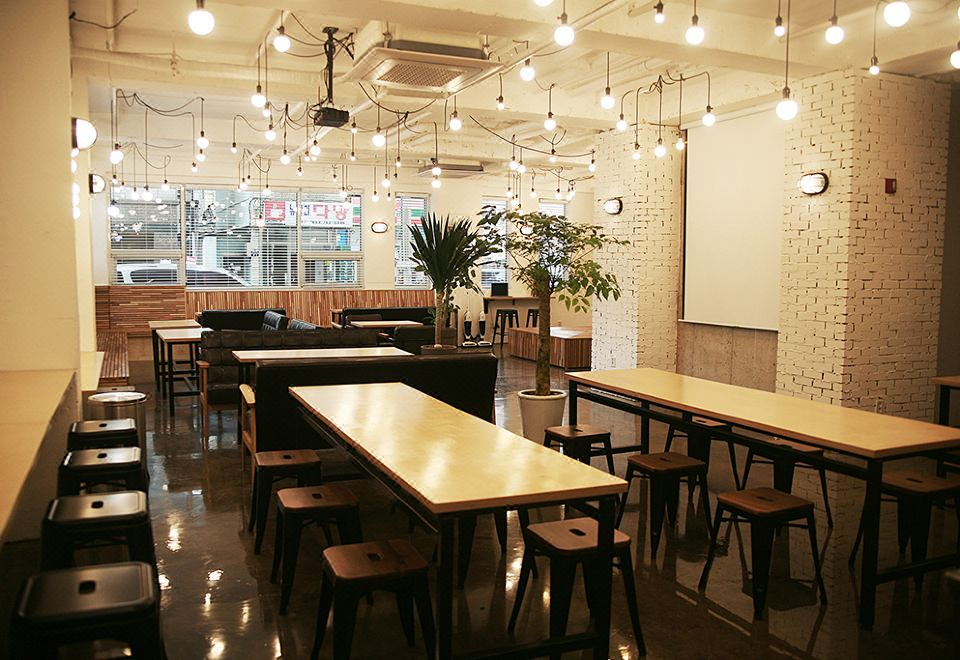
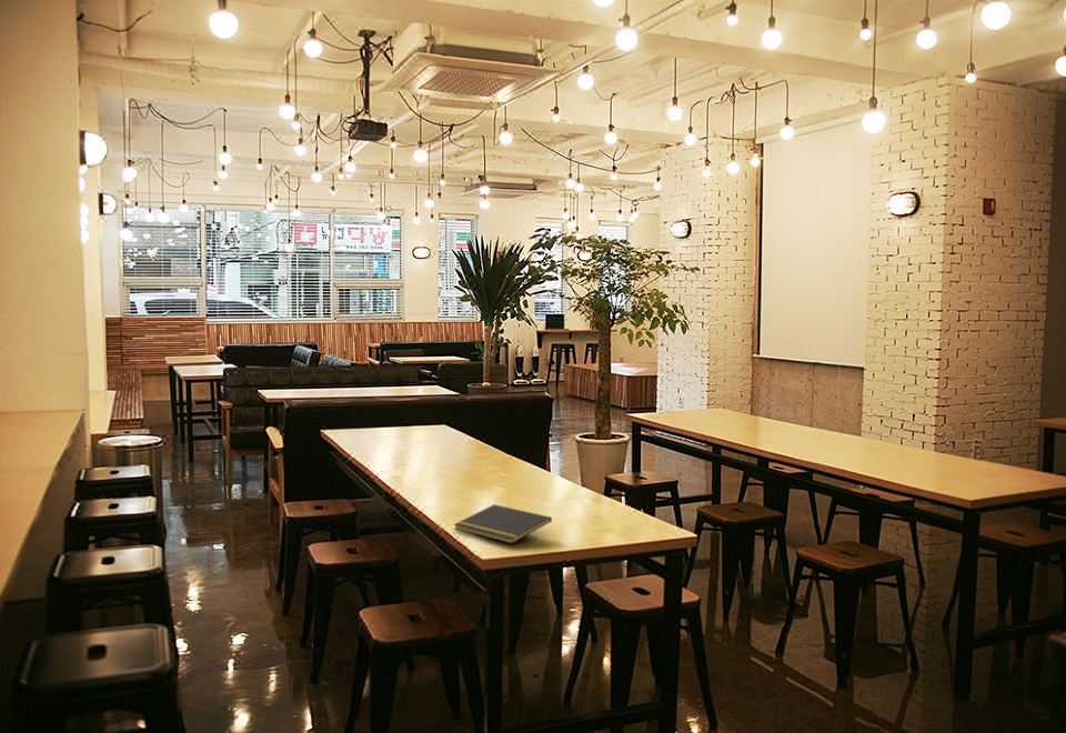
+ notepad [453,503,553,545]
